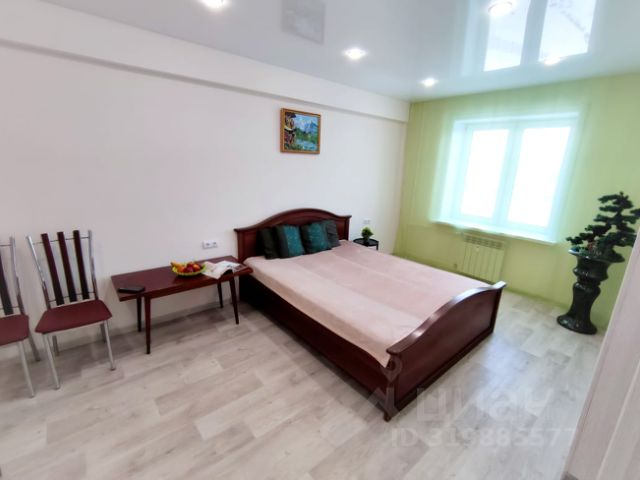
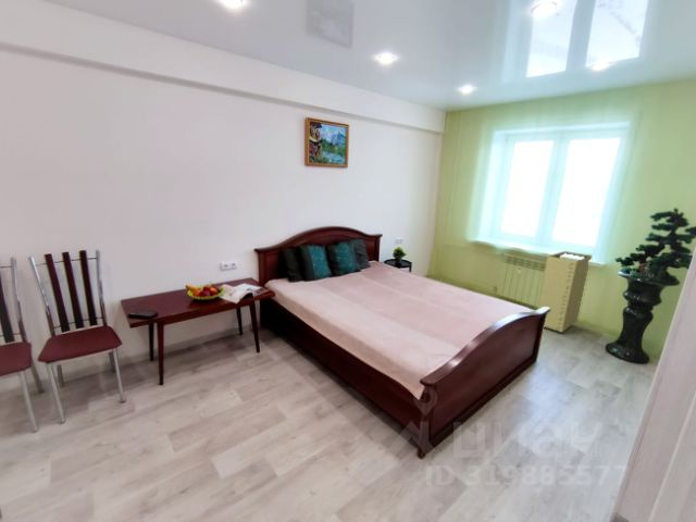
+ laundry hamper [536,250,594,334]
